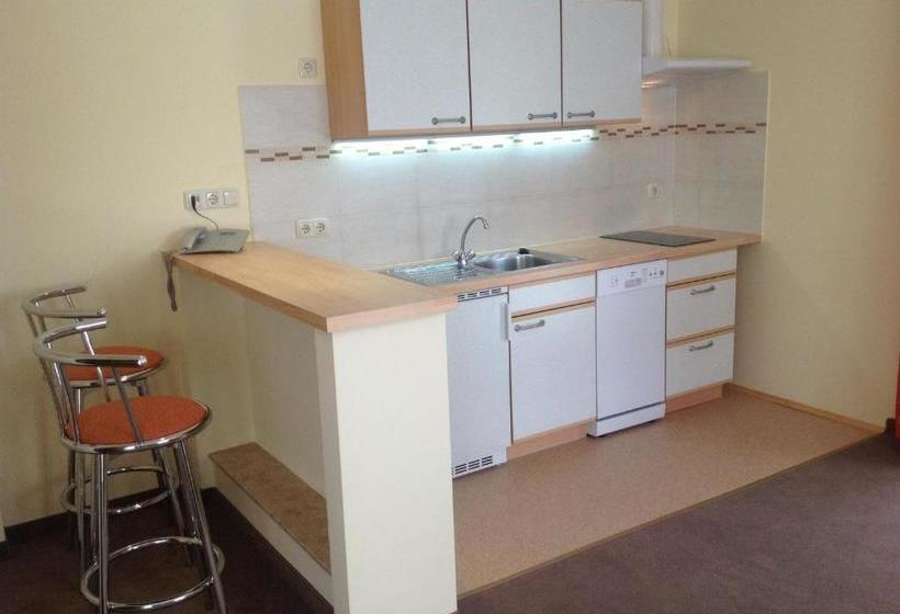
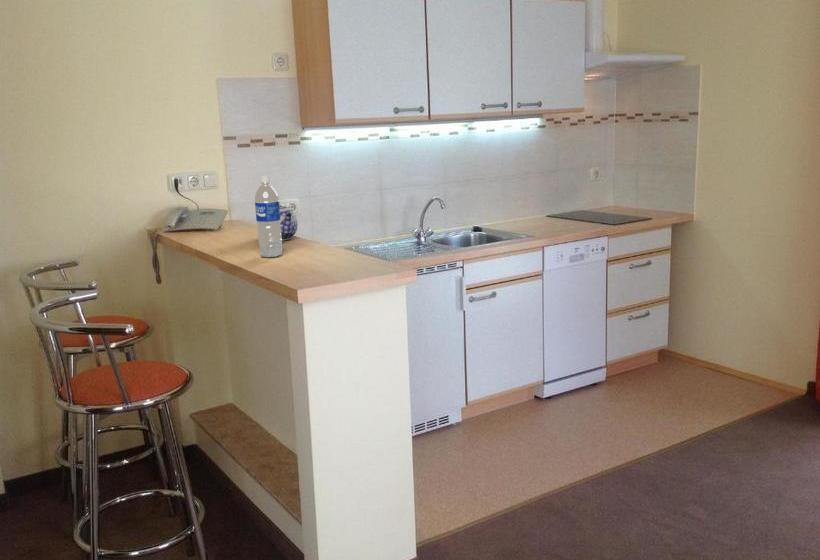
+ teapot [279,202,299,242]
+ water bottle [254,174,283,258]
